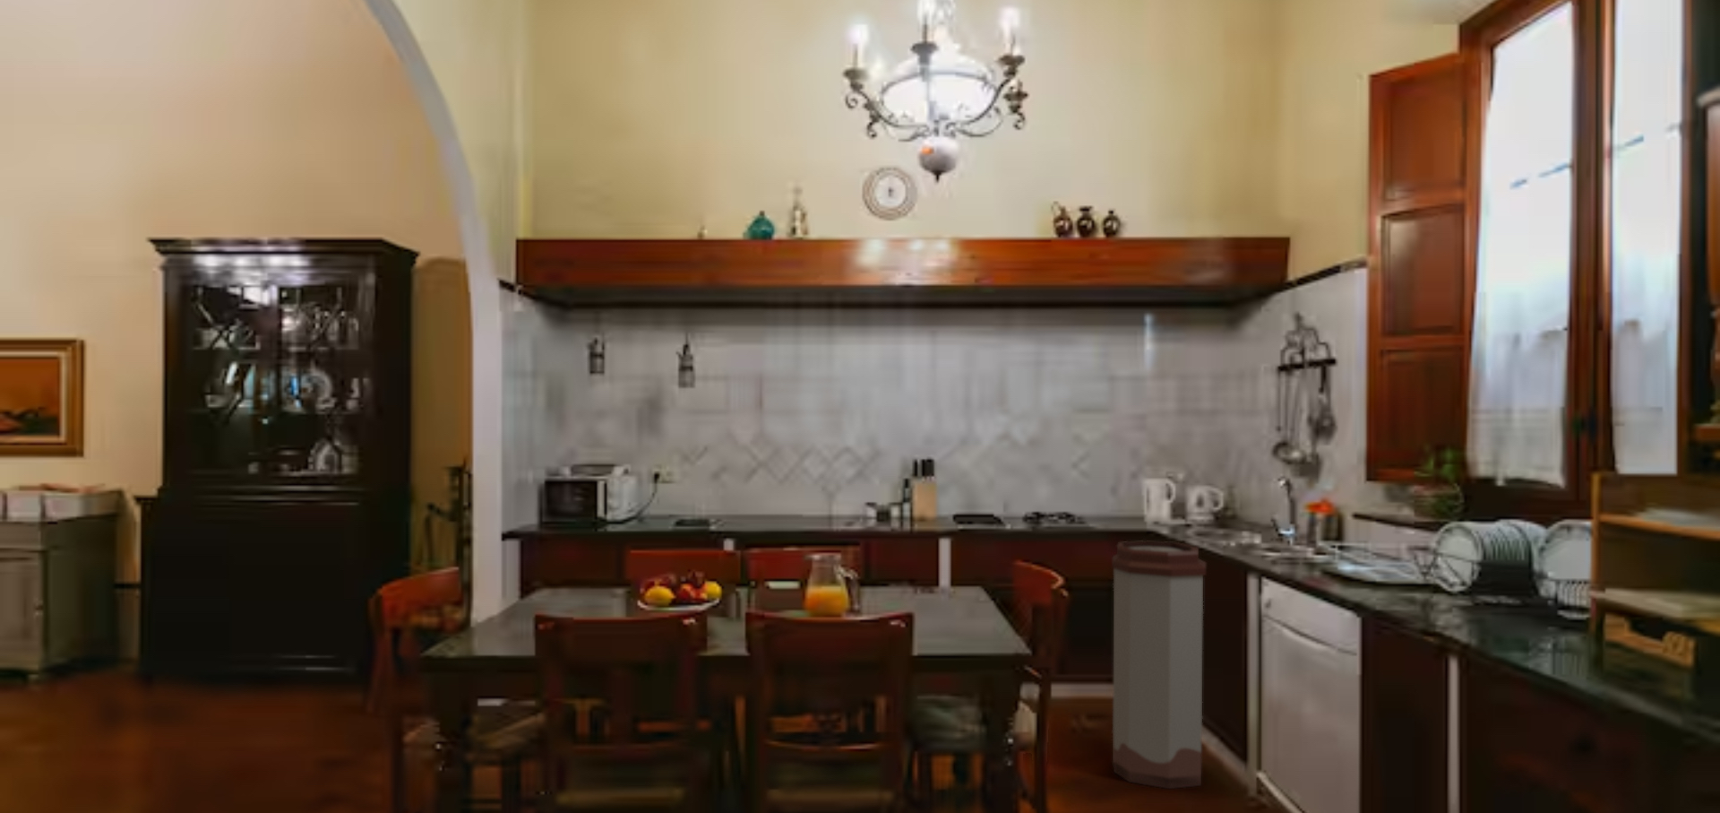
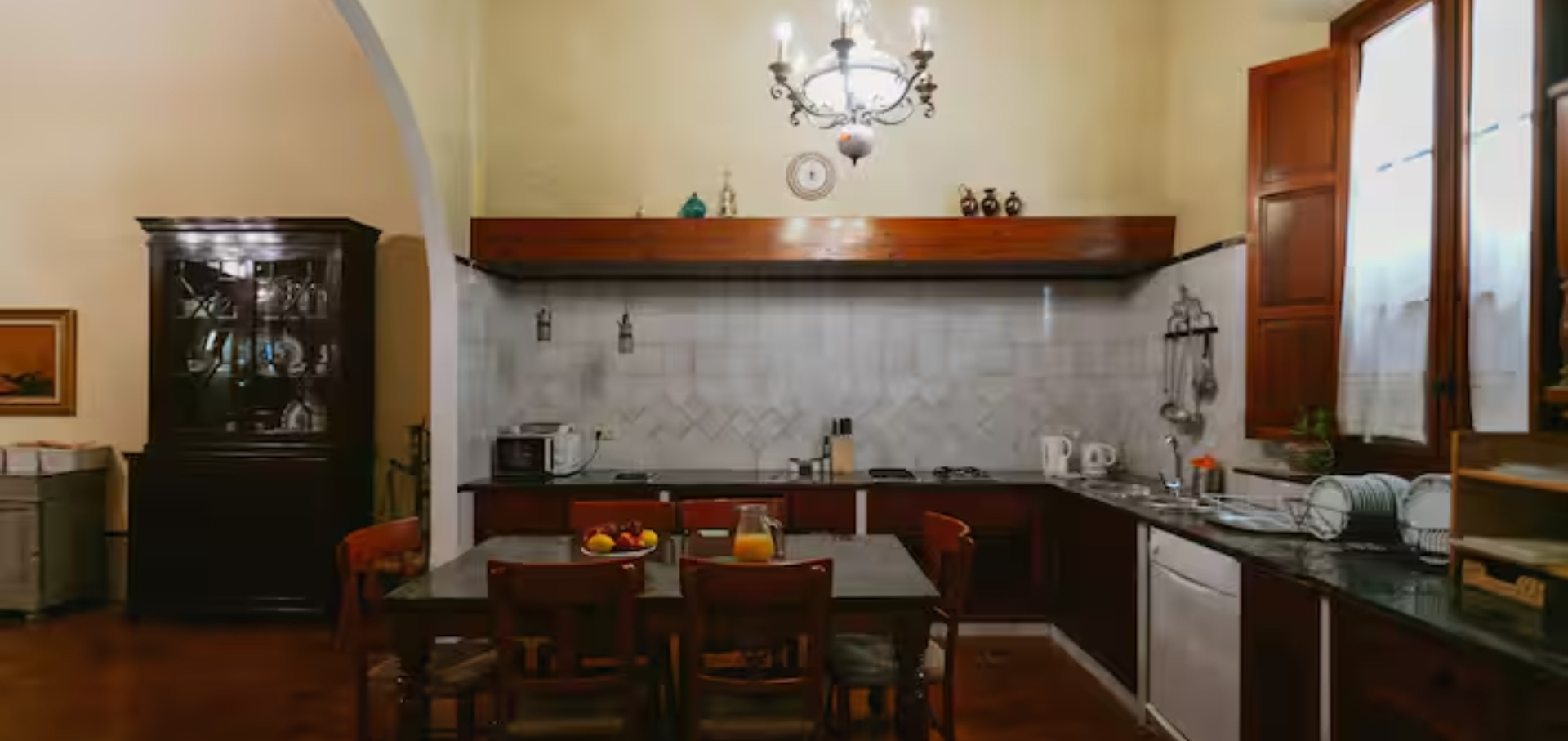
- trash can [1111,540,1207,790]
